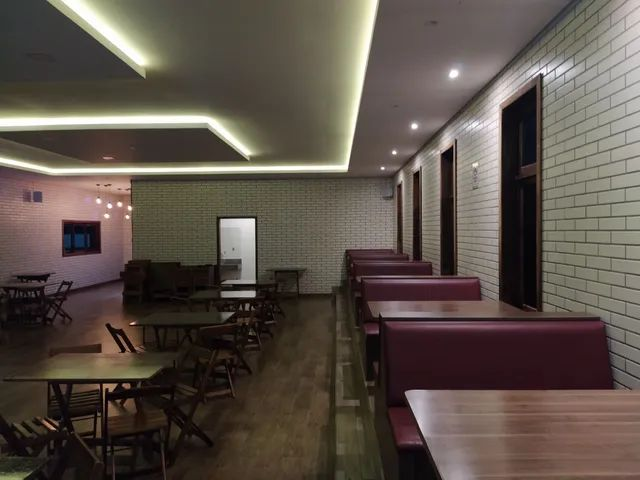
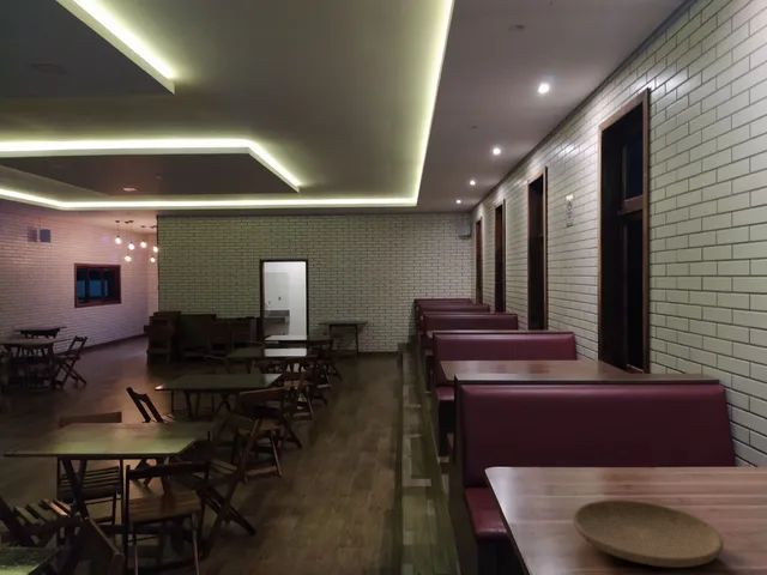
+ plate [572,498,725,569]
